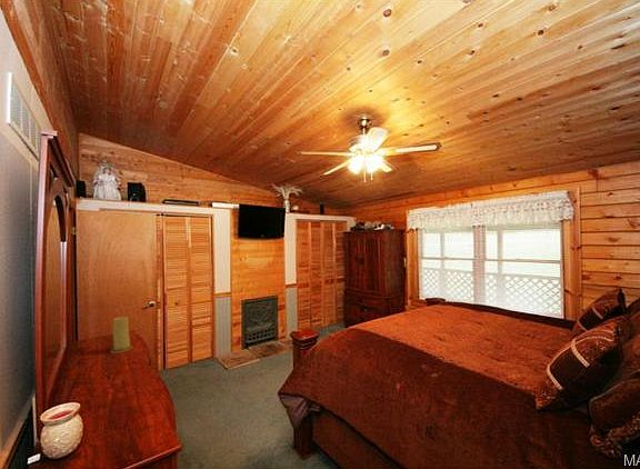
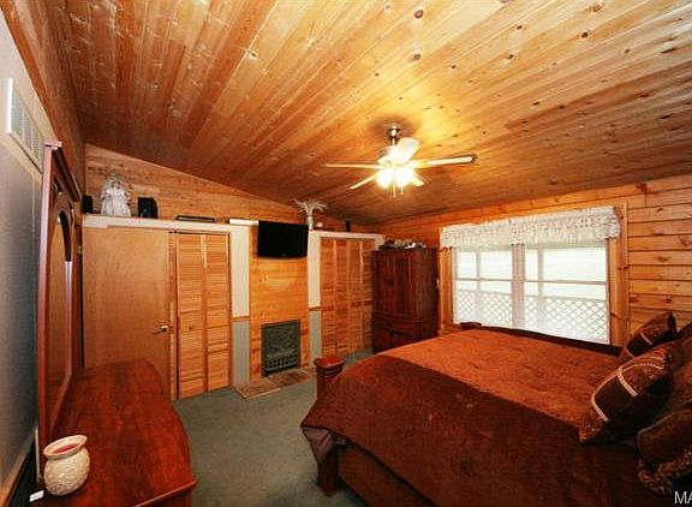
- candle [110,316,133,353]
